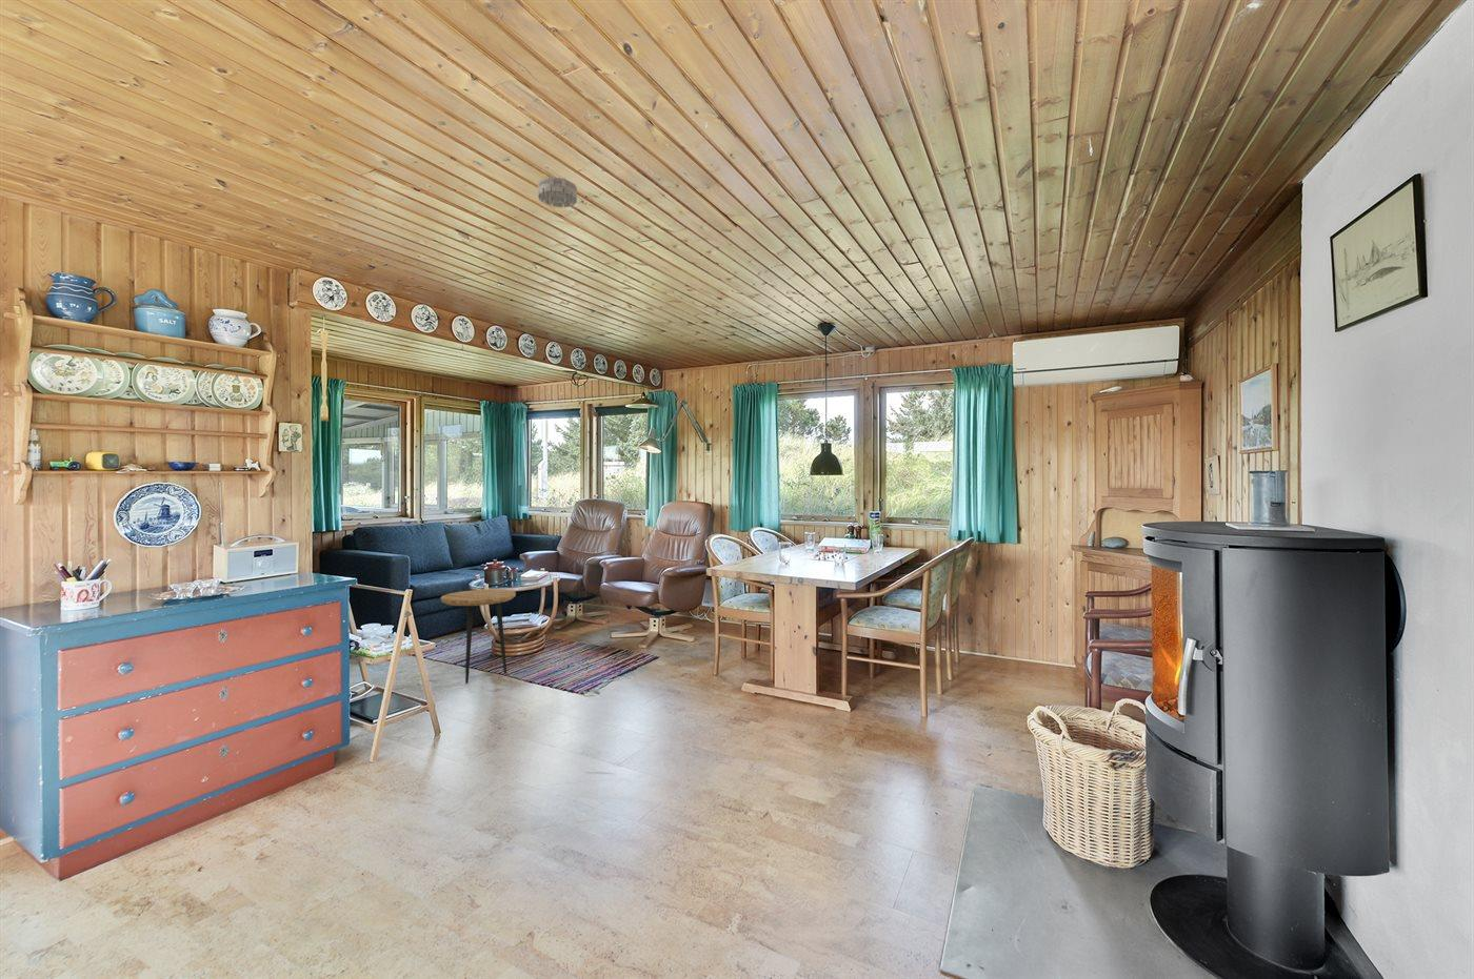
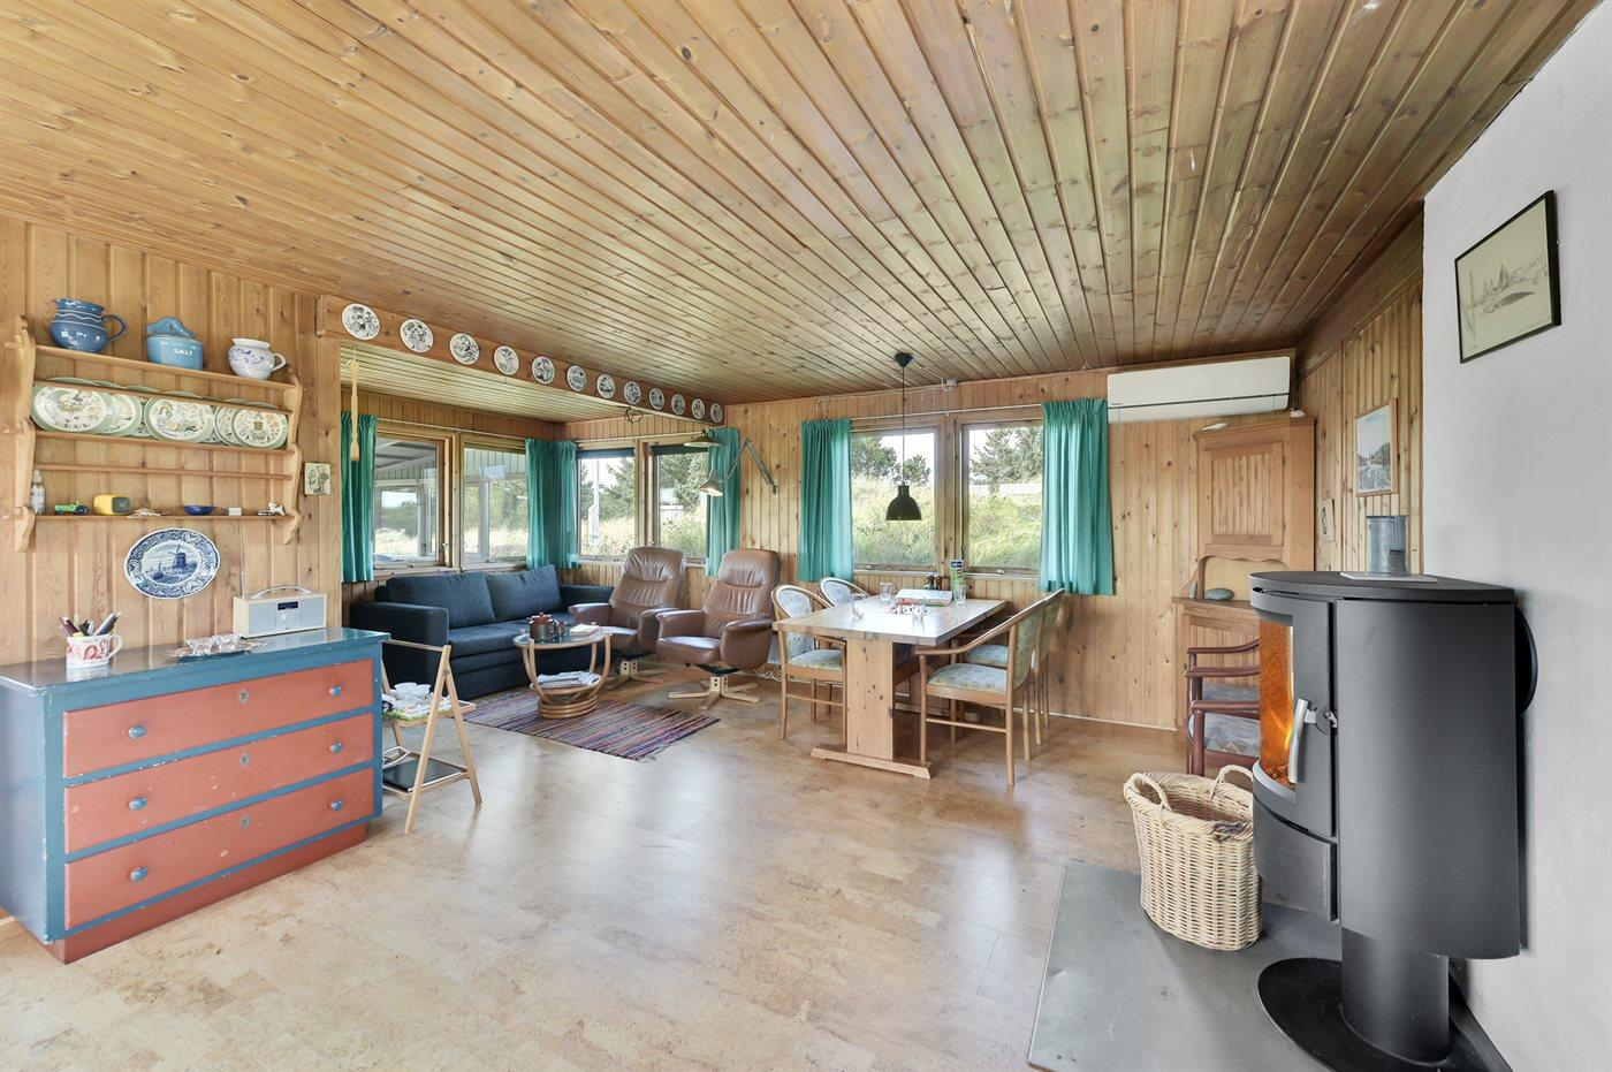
- smoke detector [537,176,578,209]
- side table [440,589,517,685]
